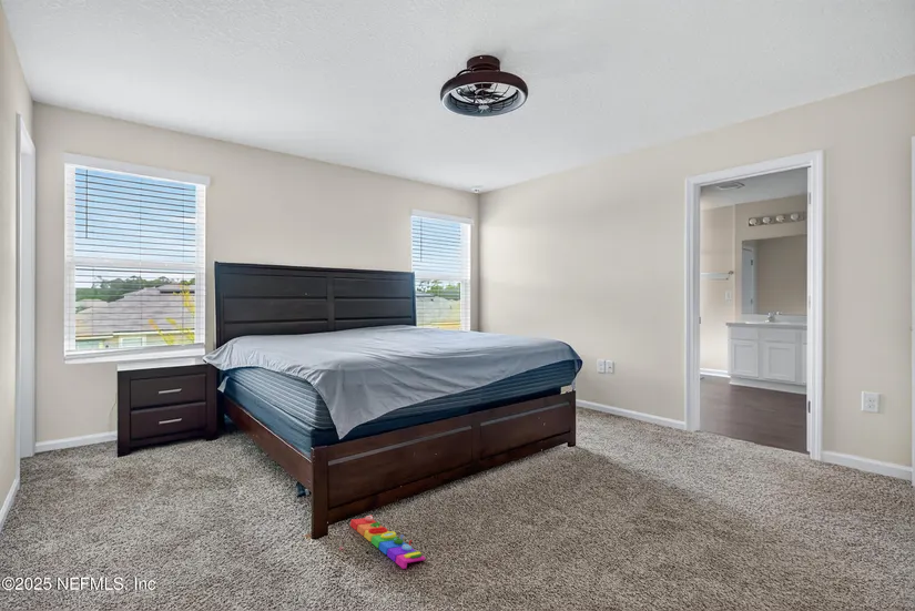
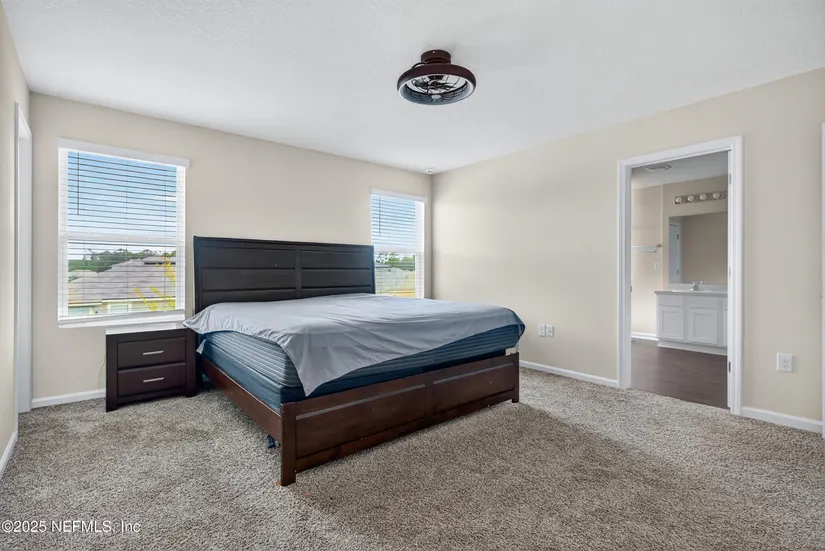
- knob puzzle [349,515,426,570]
